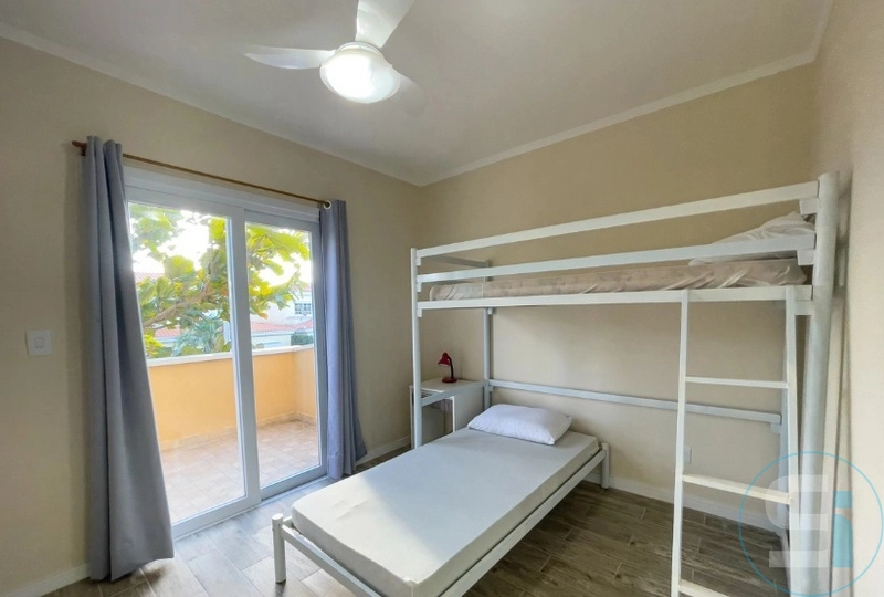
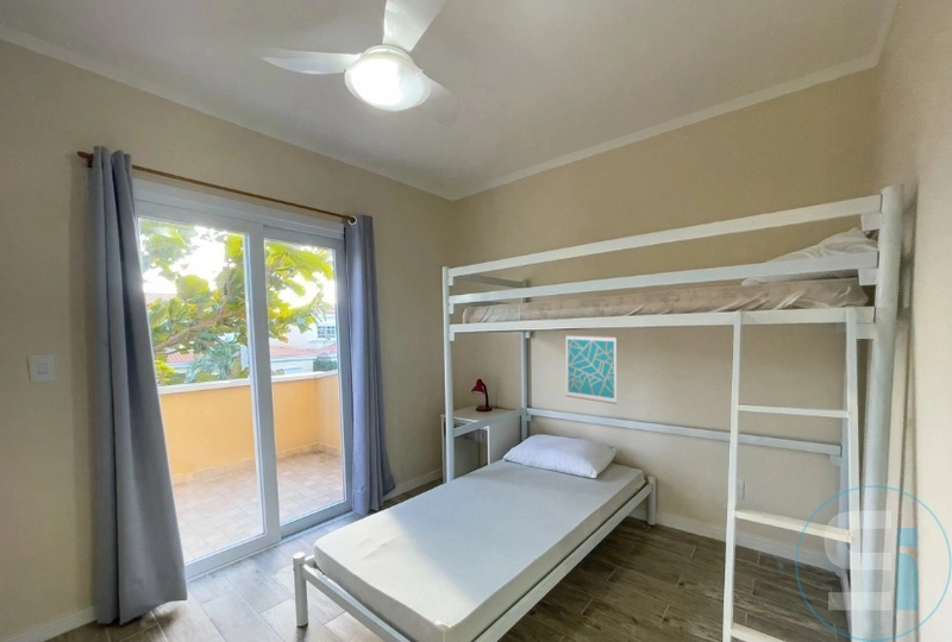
+ wall art [564,333,618,405]
